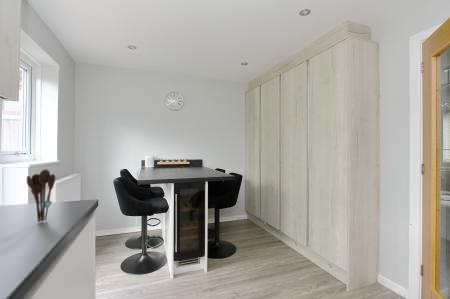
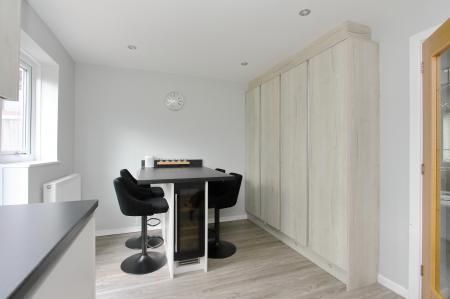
- utensil holder [26,168,56,223]
